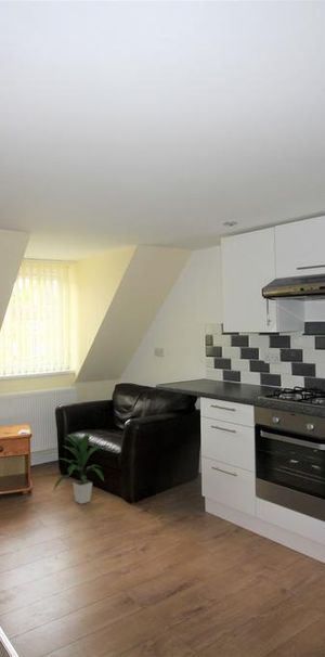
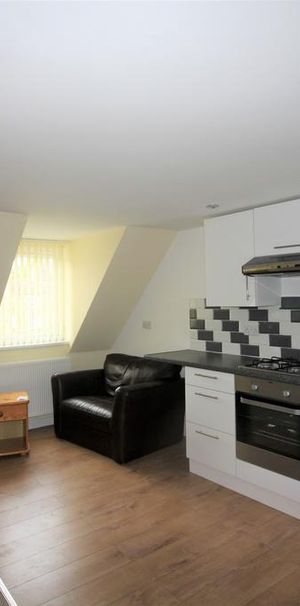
- indoor plant [52,430,110,505]
